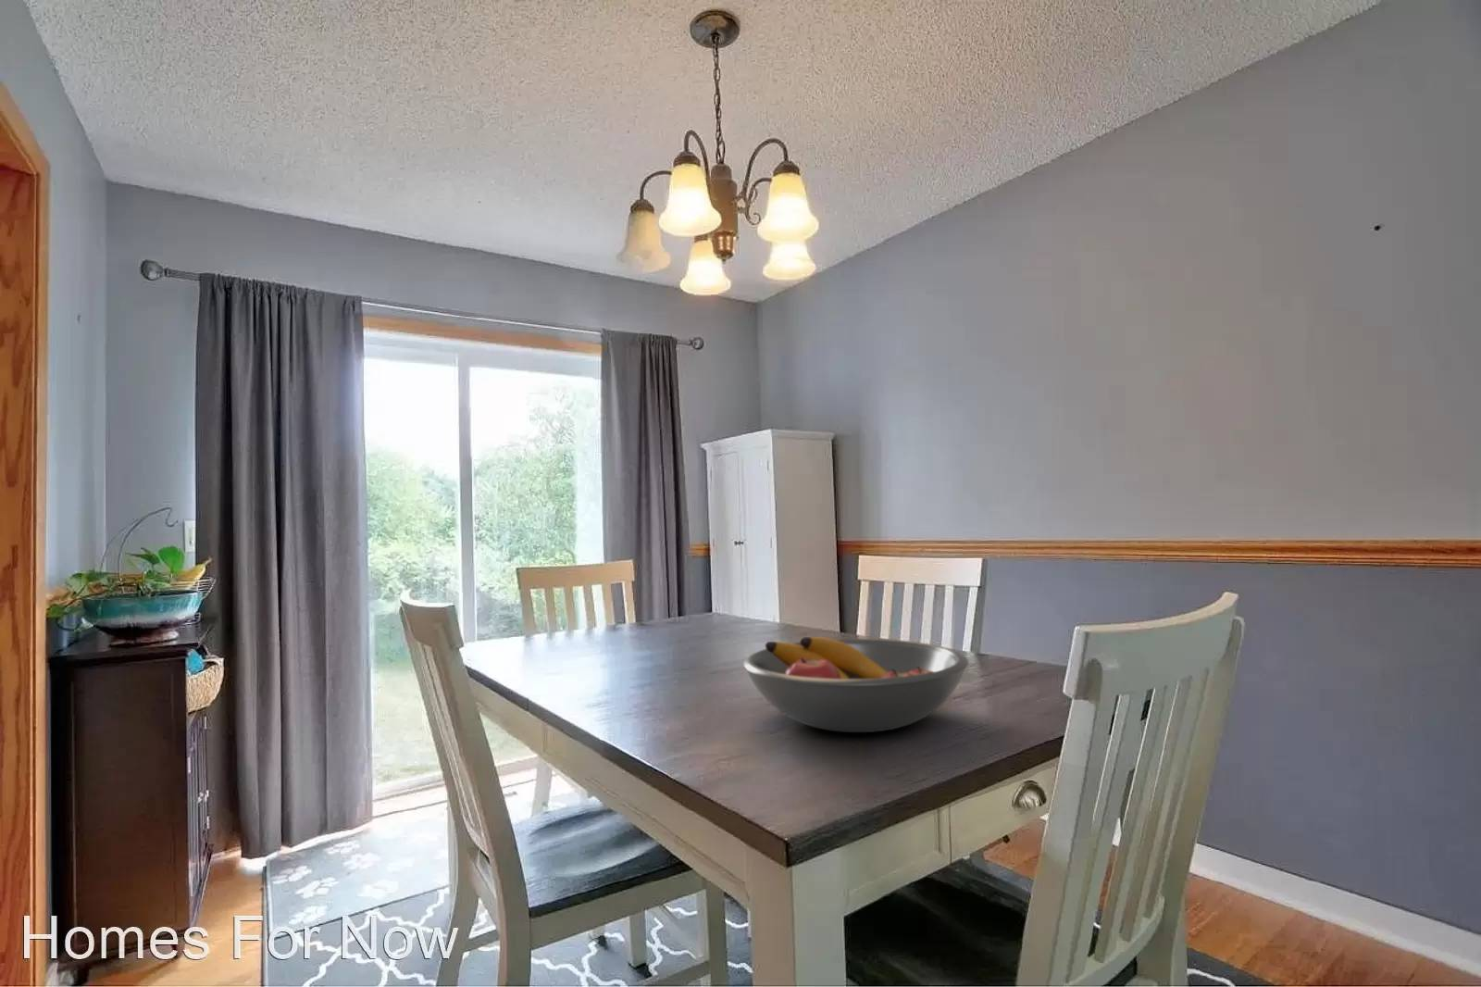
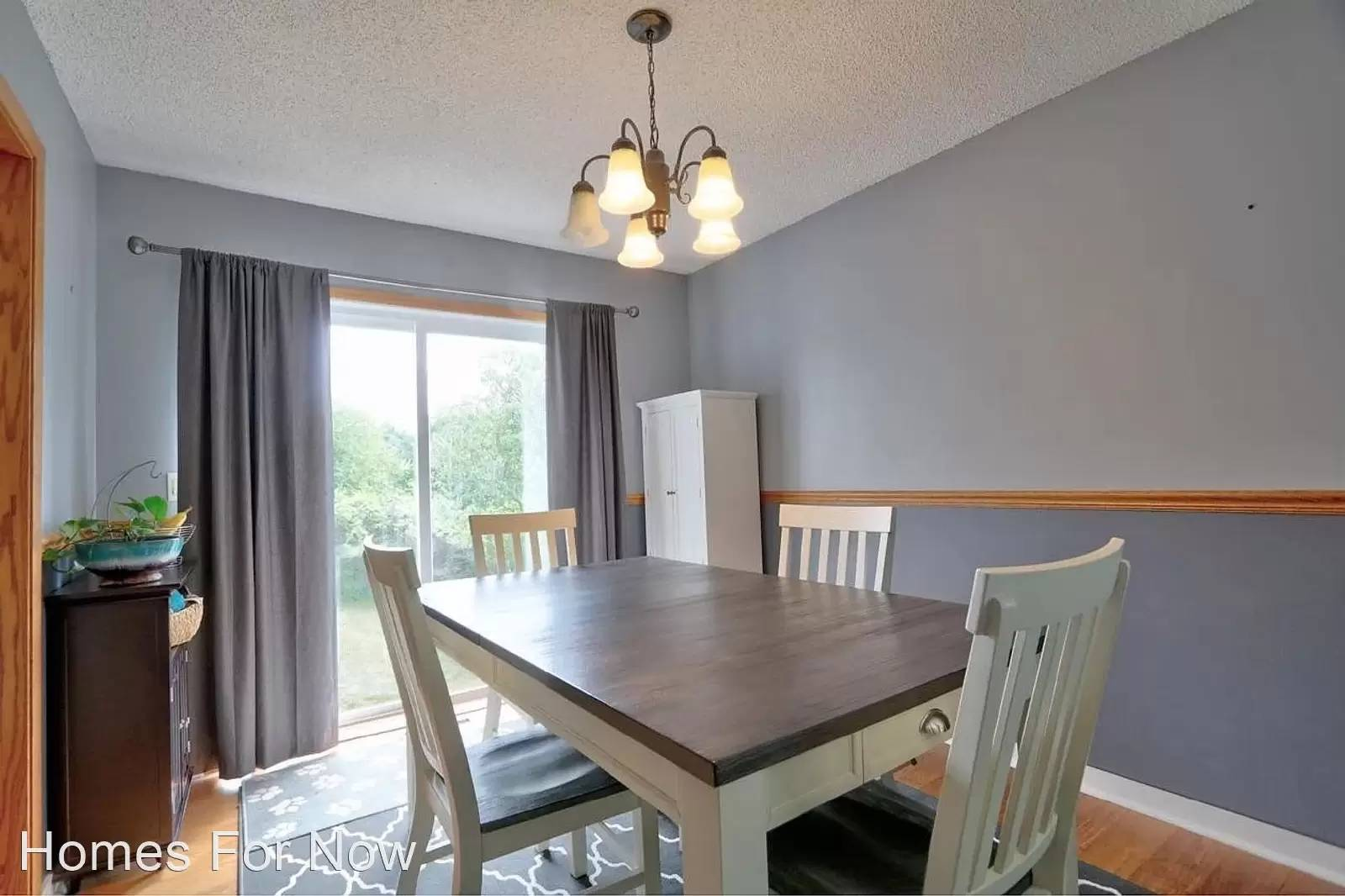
- fruit bowl [742,636,969,734]
